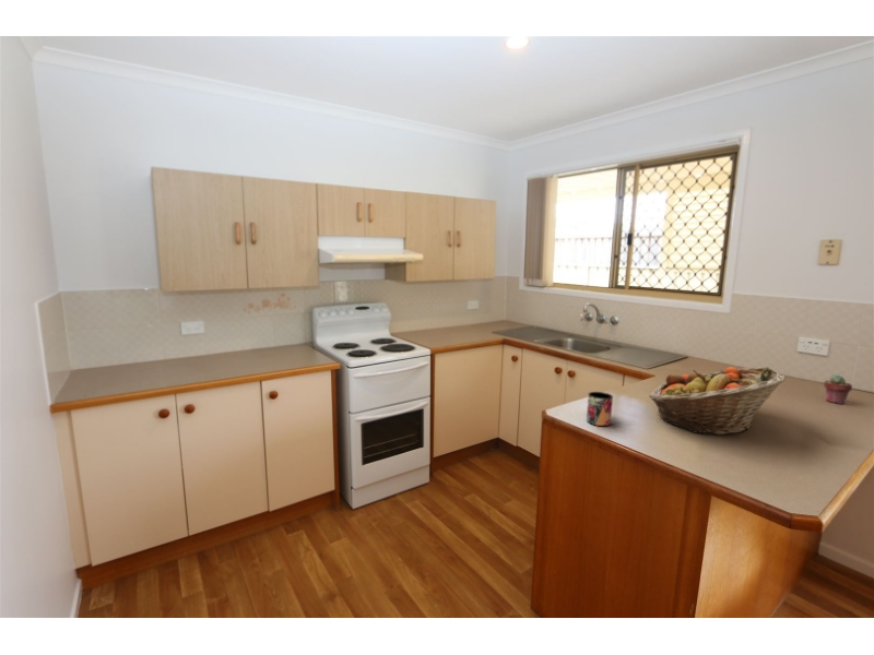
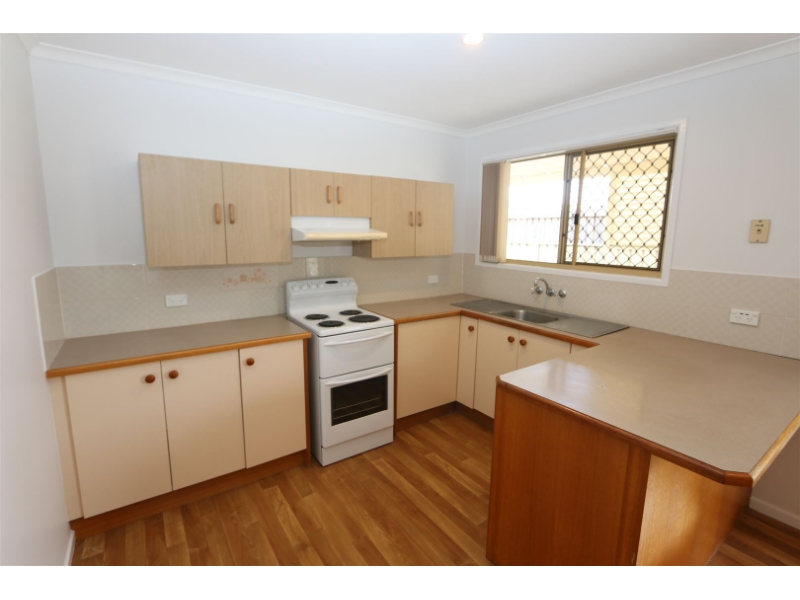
- fruit basket [648,366,787,436]
- potted succulent [823,373,853,405]
- mug [586,391,614,427]
